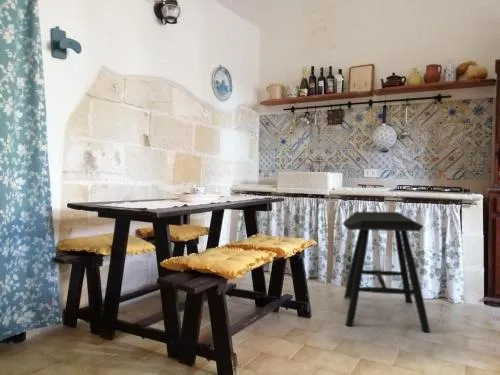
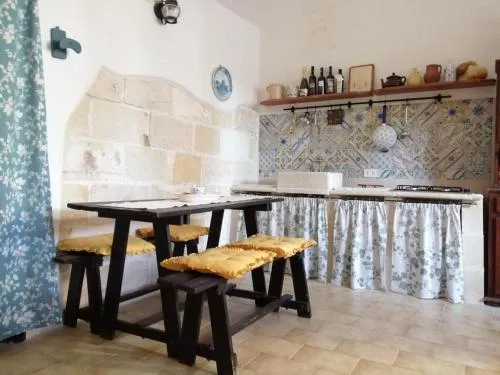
- stool [342,211,431,333]
